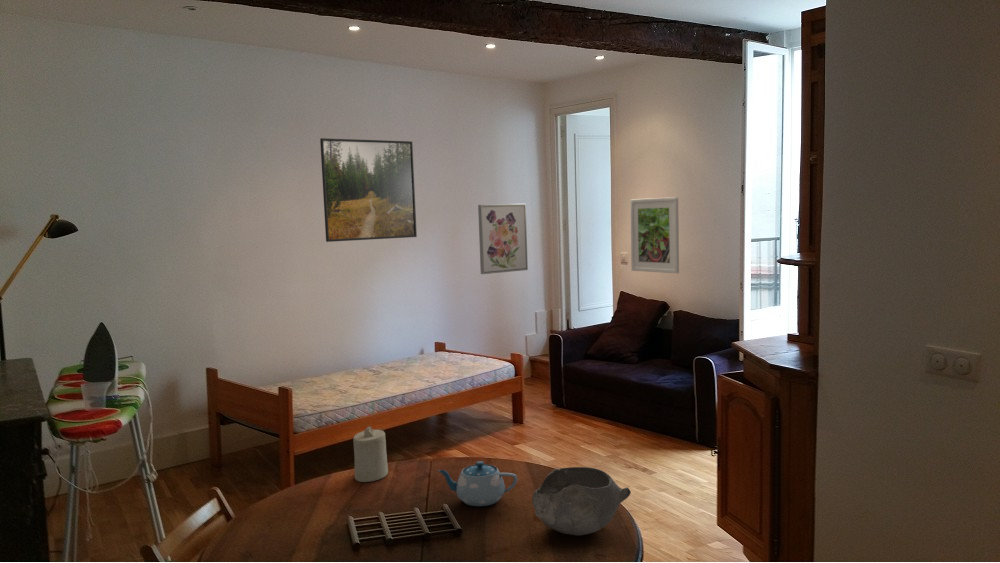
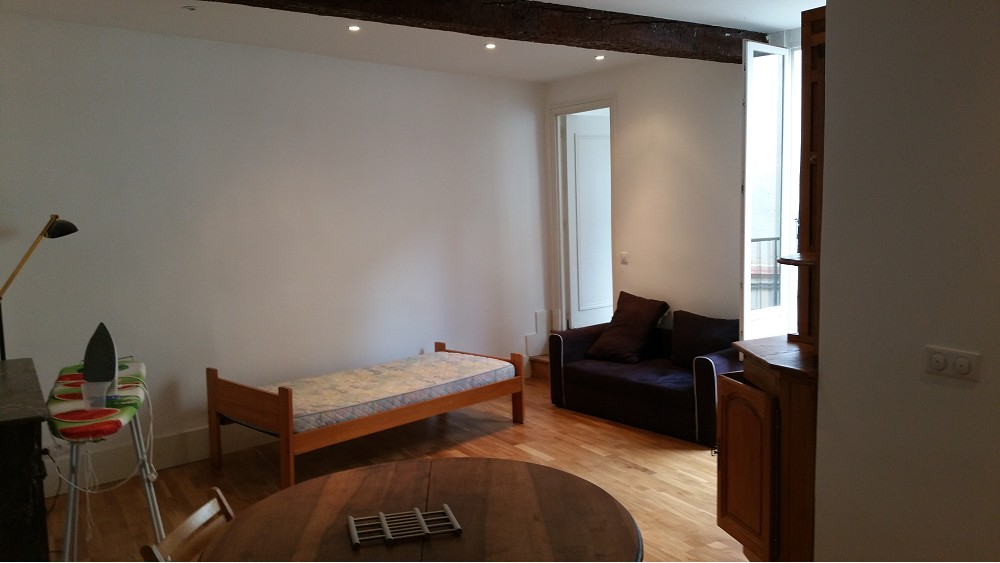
- candle [352,425,389,483]
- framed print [319,137,418,243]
- chinaware [437,460,519,507]
- bowl [531,466,632,536]
- wall art [477,203,529,275]
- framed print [629,196,680,274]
